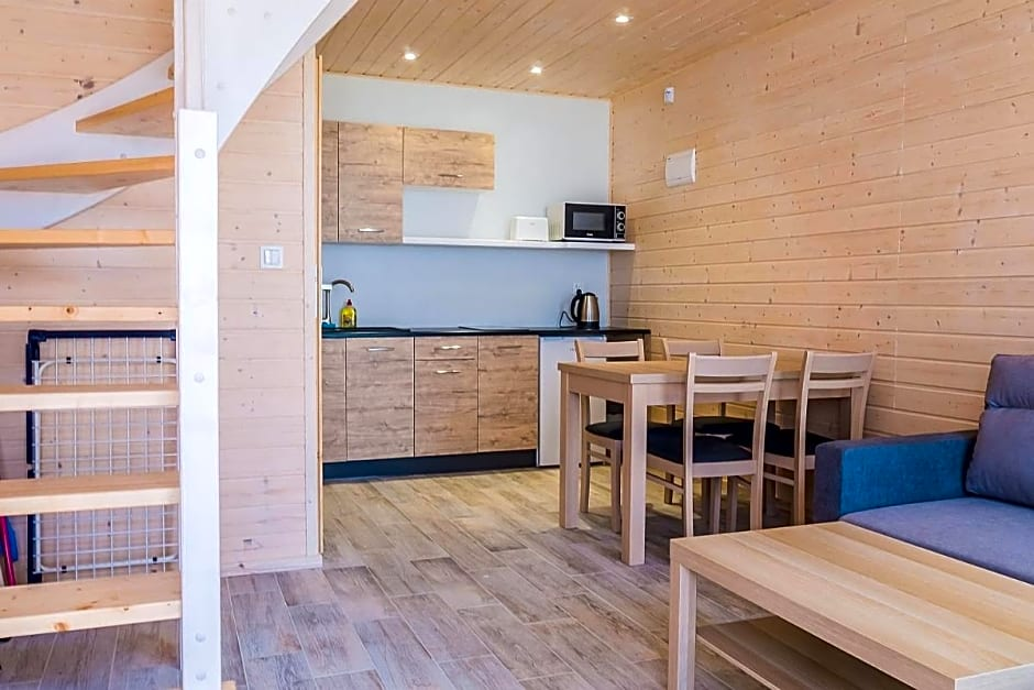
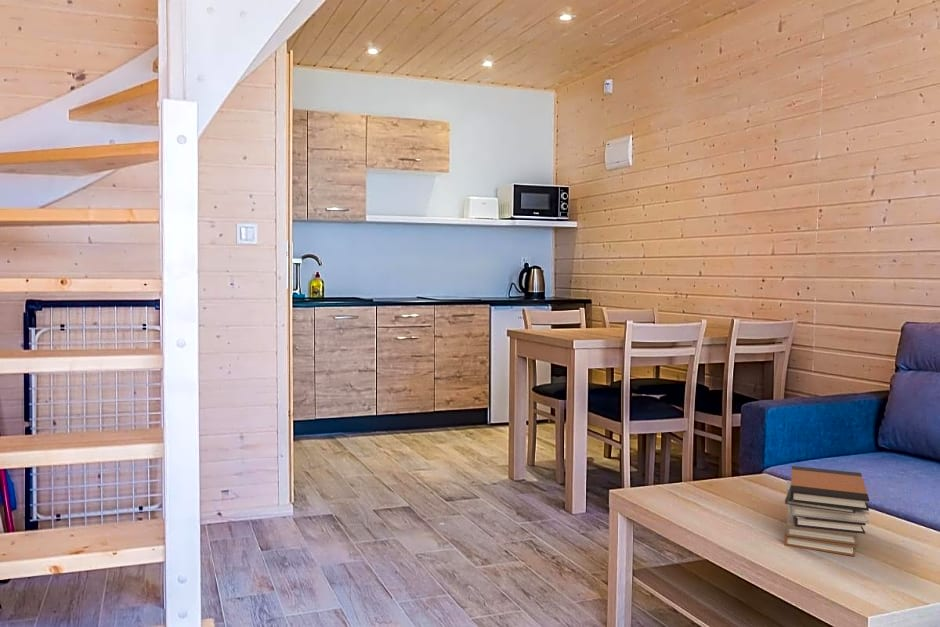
+ book stack [783,465,870,557]
